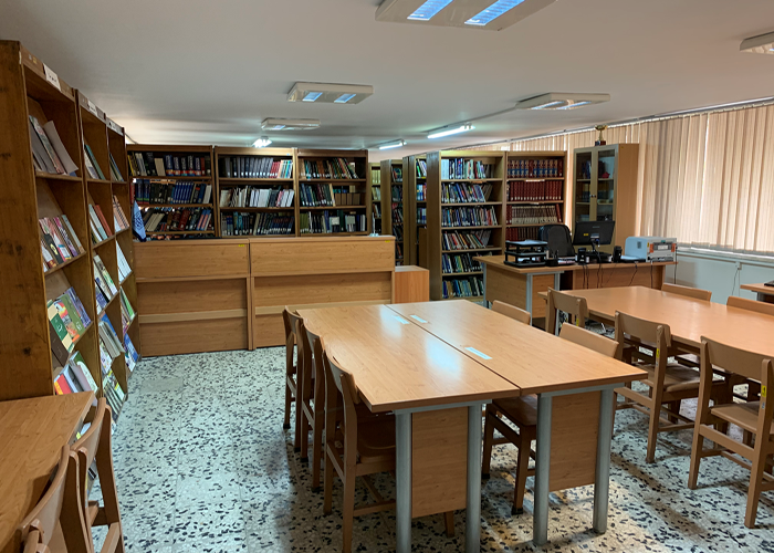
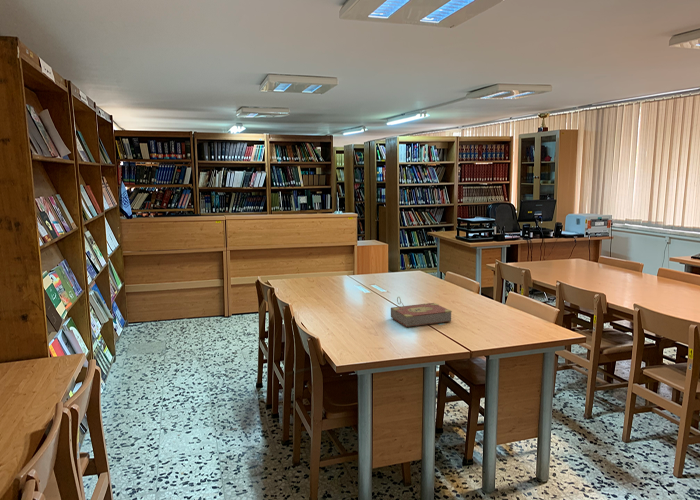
+ book [390,296,453,328]
